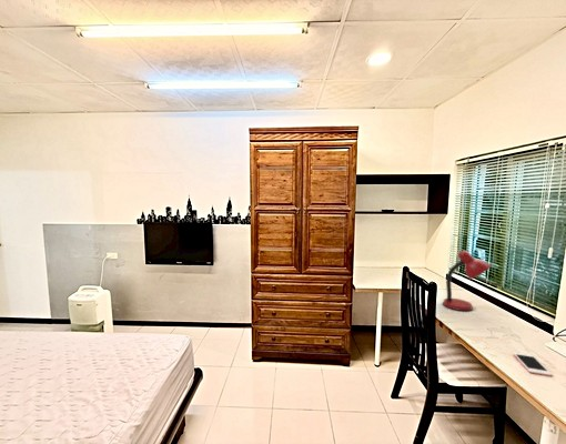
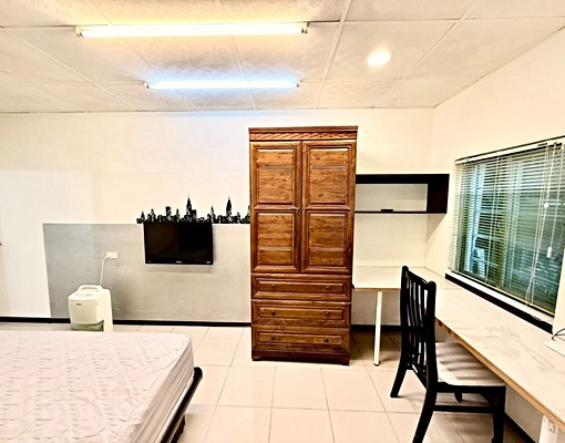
- cell phone [512,352,553,377]
- desk lamp [442,250,492,312]
